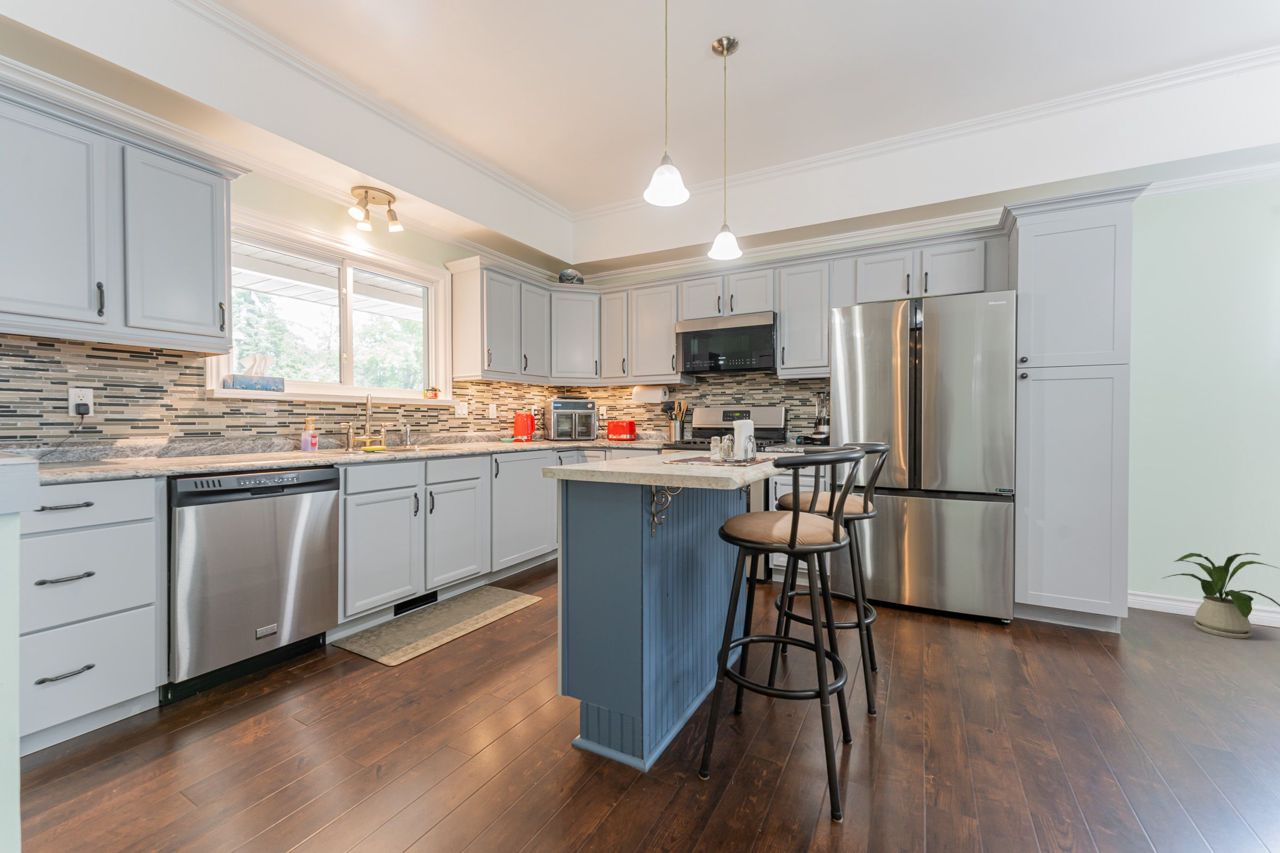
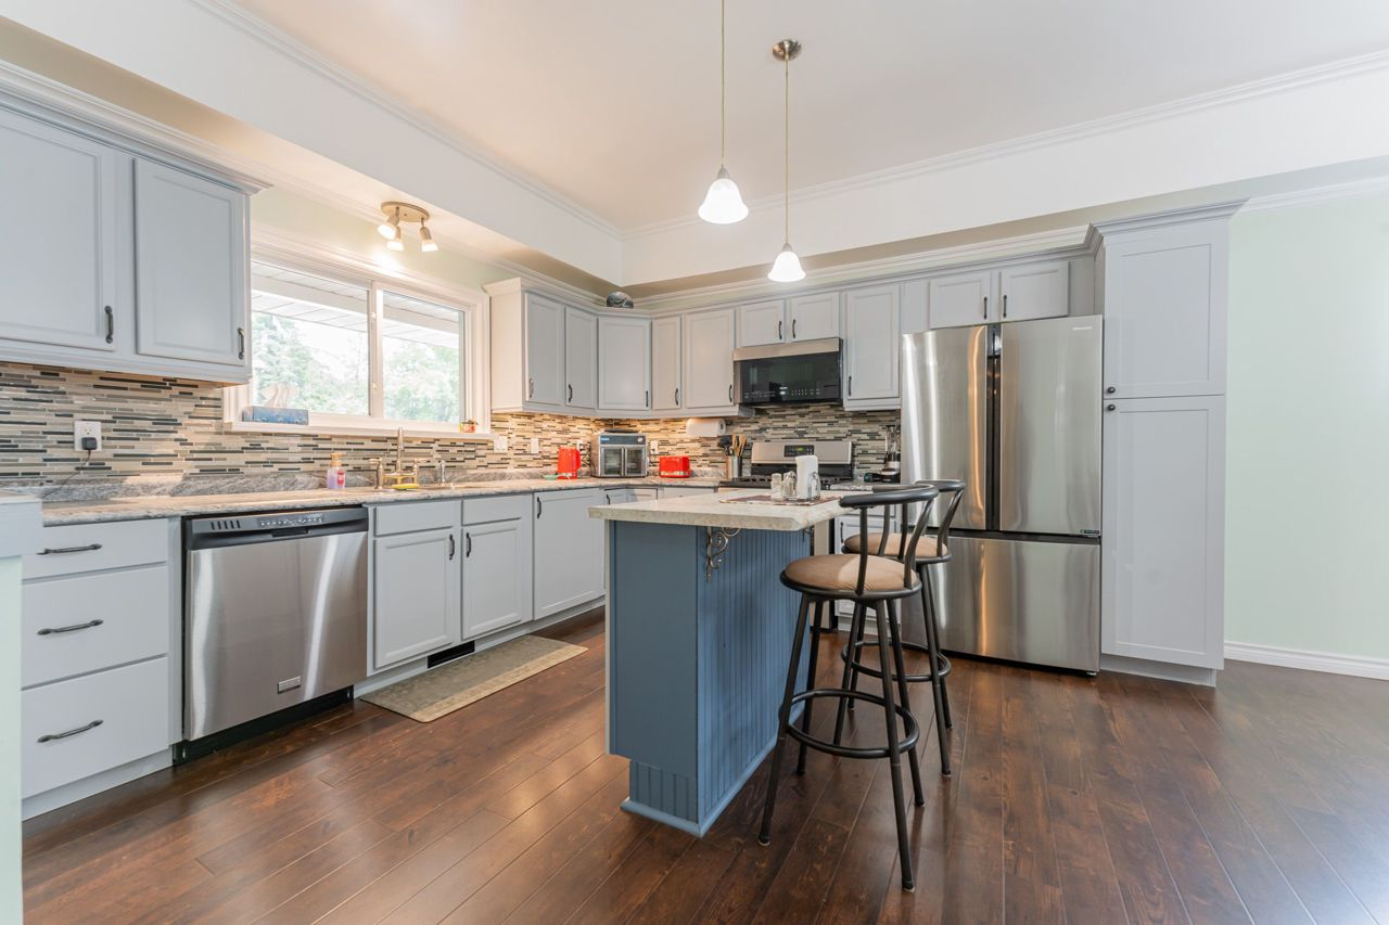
- house plant [1161,552,1280,640]
